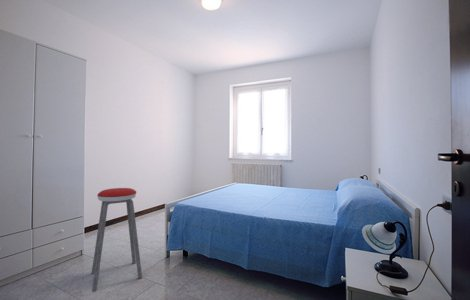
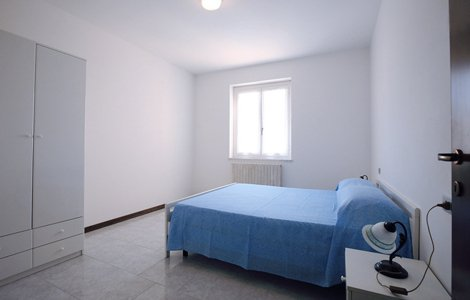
- music stool [91,187,143,293]
